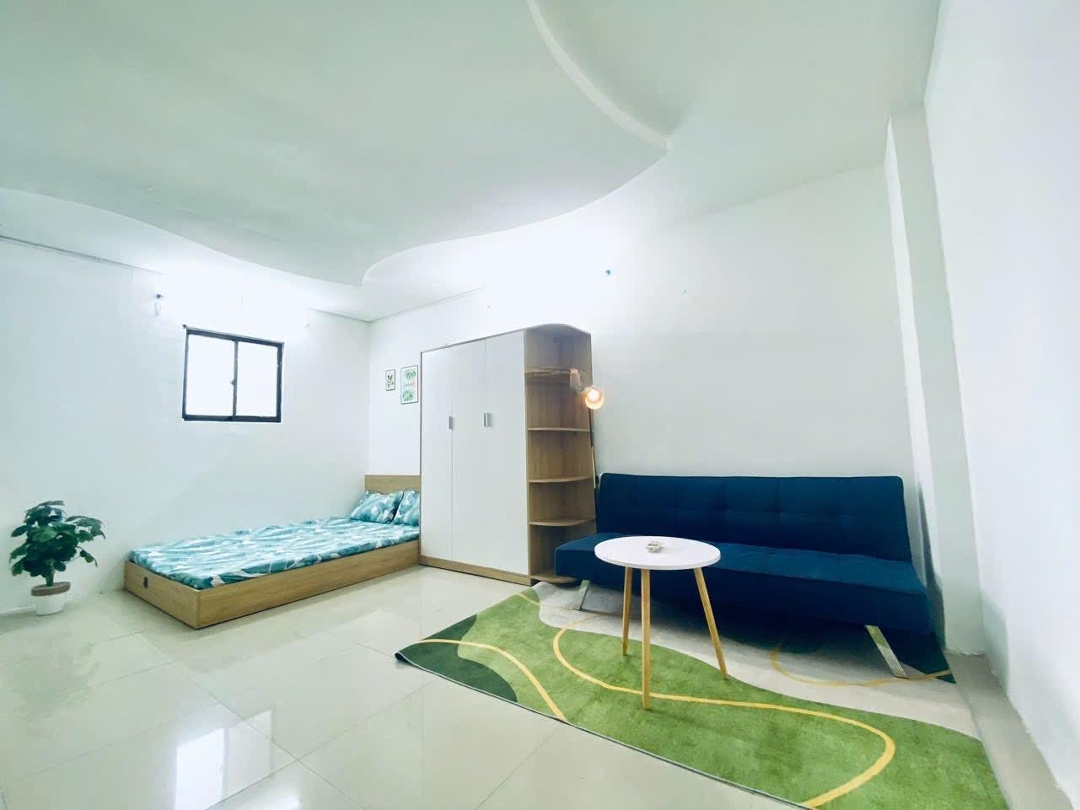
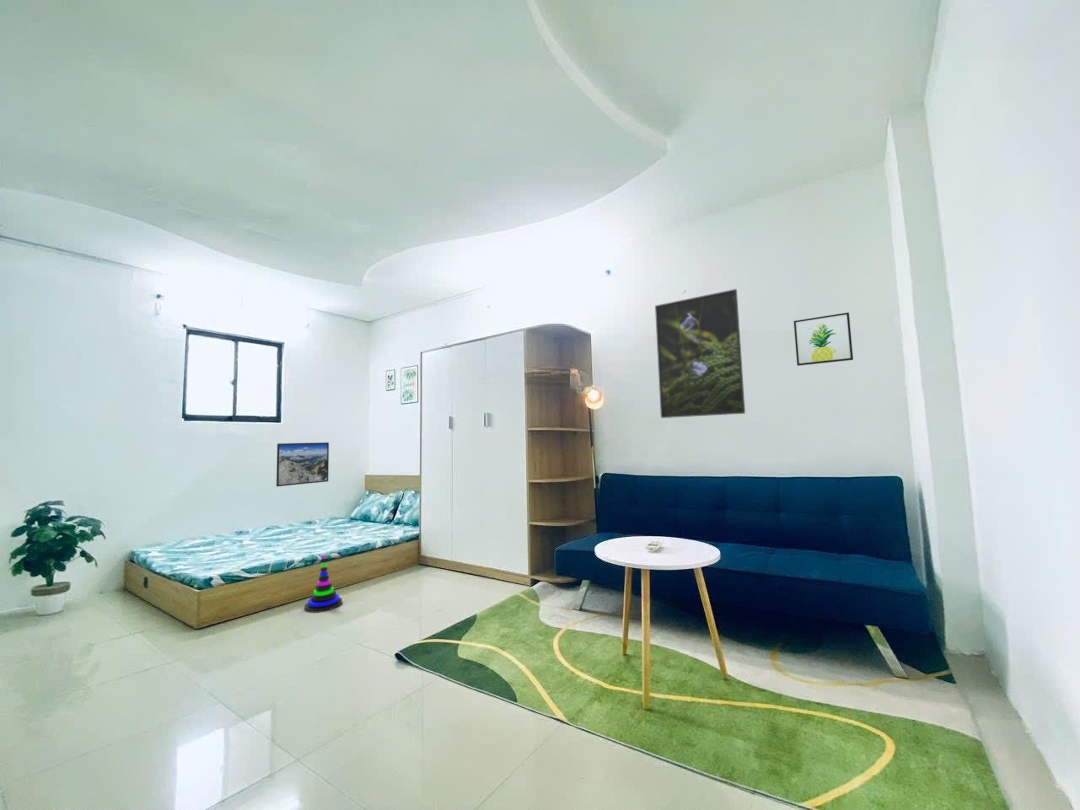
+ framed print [654,288,746,419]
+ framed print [275,441,330,488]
+ stacking toy [303,554,343,614]
+ wall art [793,311,854,367]
